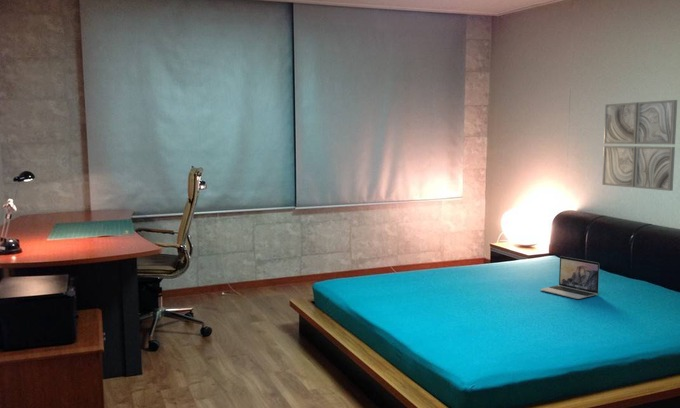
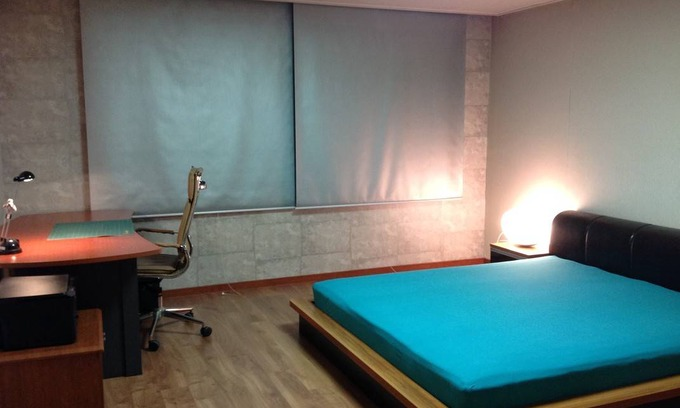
- wall art [601,99,678,192]
- laptop [539,255,600,300]
